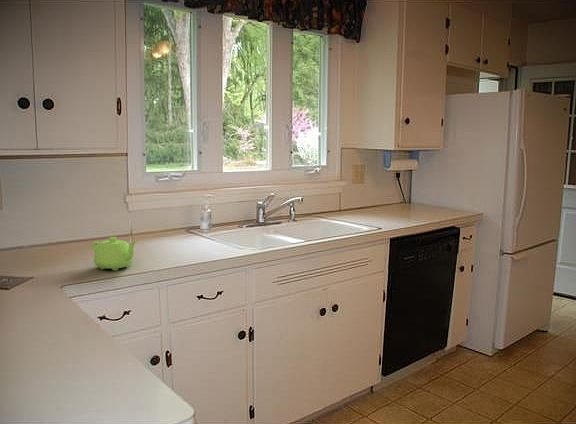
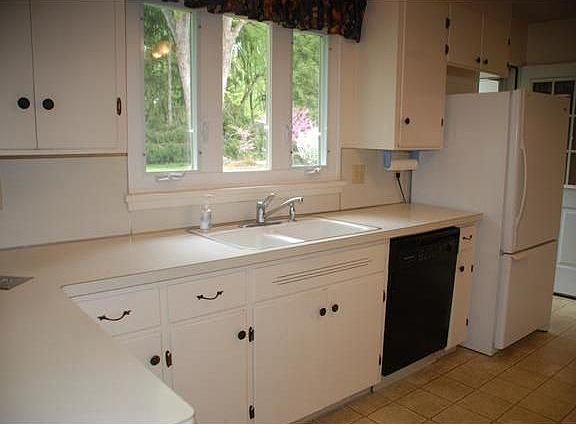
- teapot [92,236,138,272]
